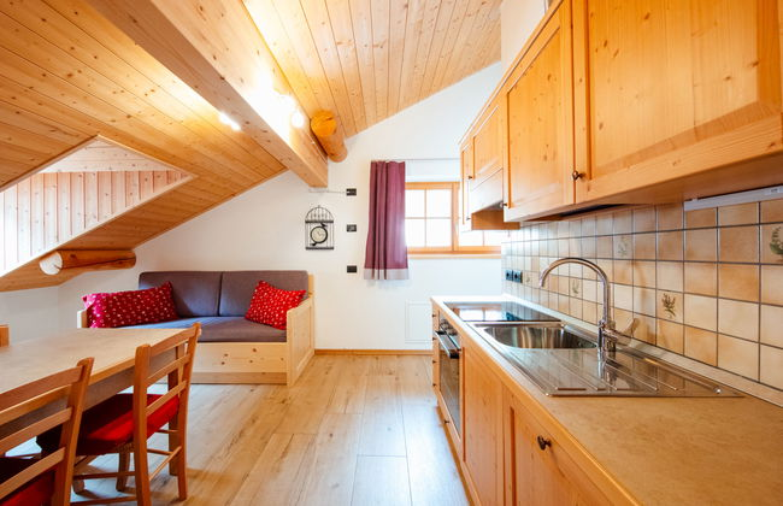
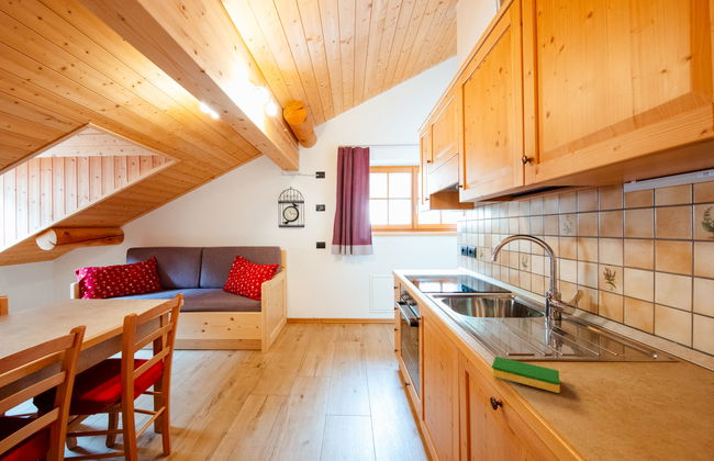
+ dish sponge [491,356,560,394]
